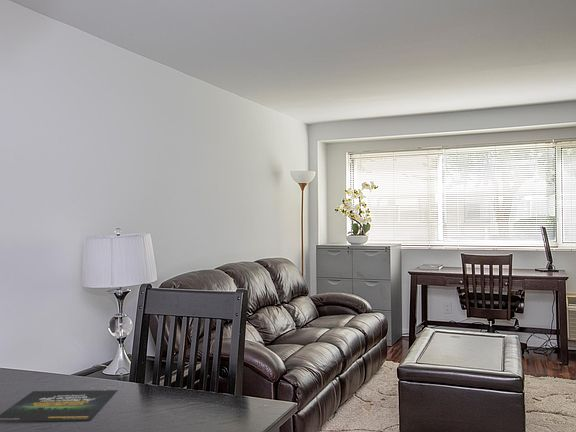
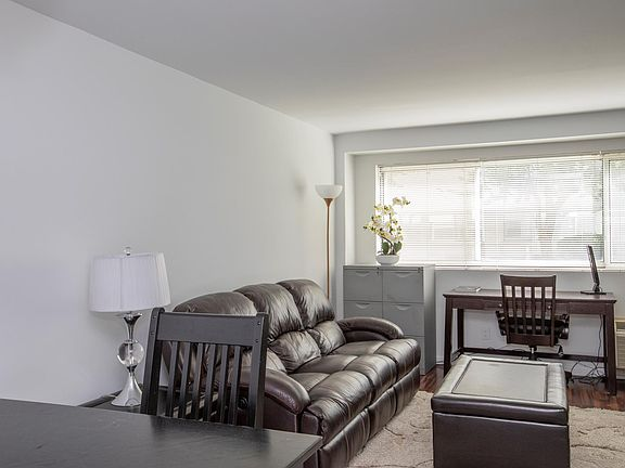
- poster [0,389,119,422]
